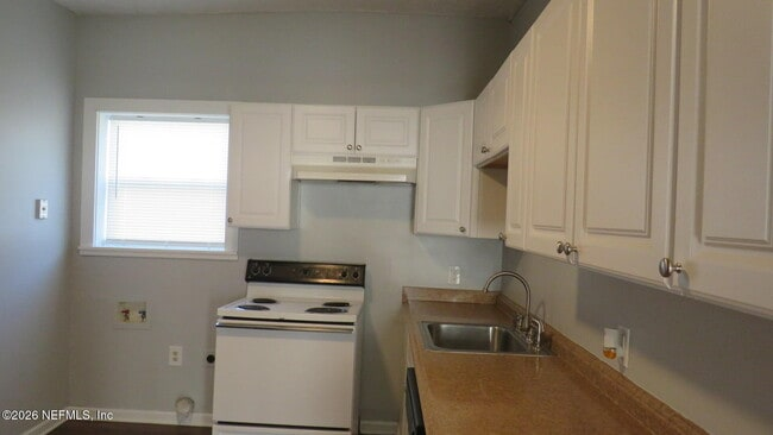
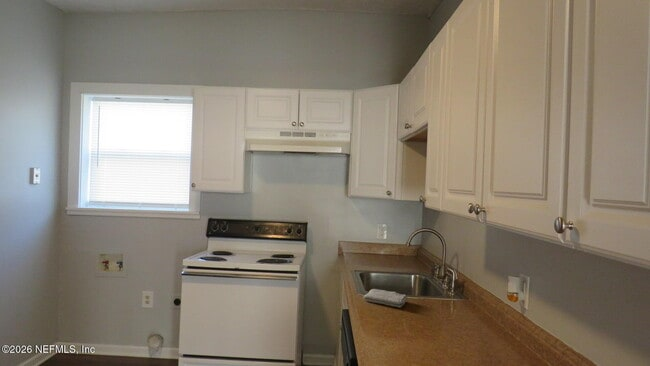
+ washcloth [362,288,409,309]
